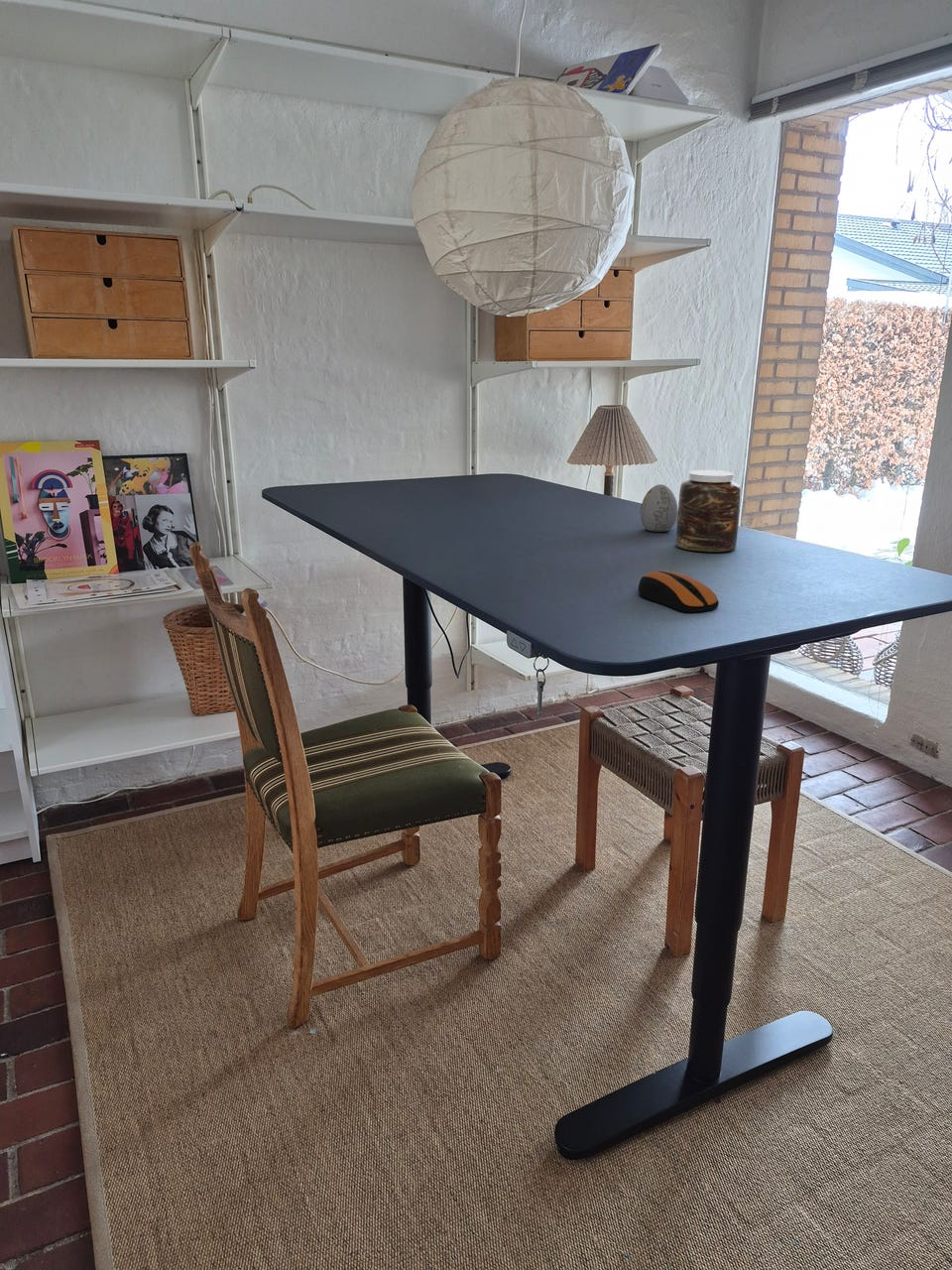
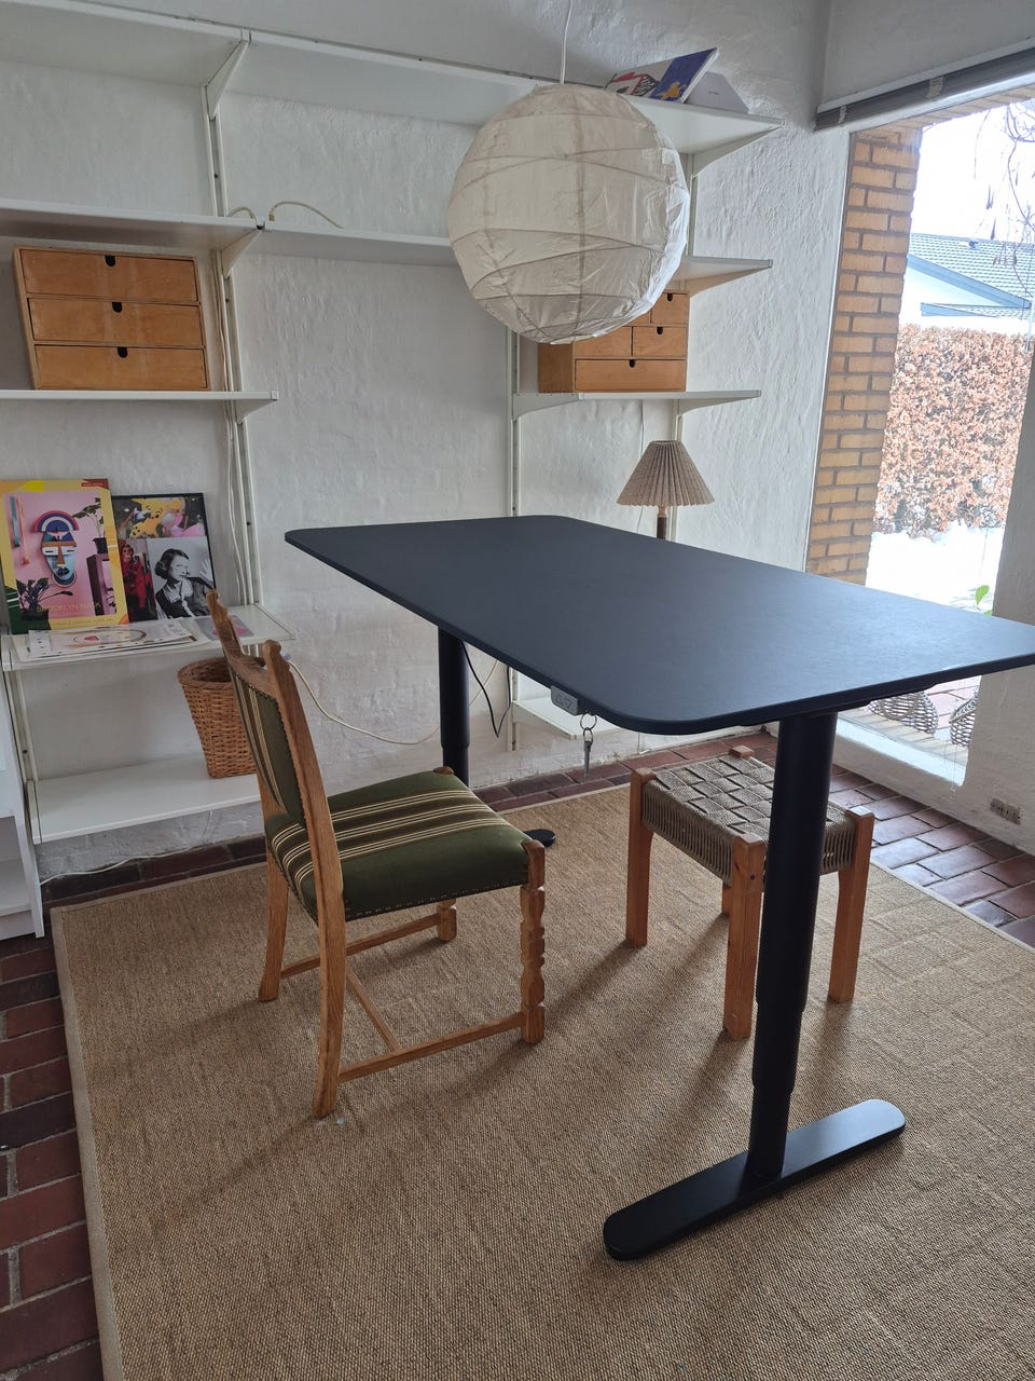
- decorative egg [640,483,678,533]
- computer mouse [638,570,720,613]
- jar [675,469,742,553]
